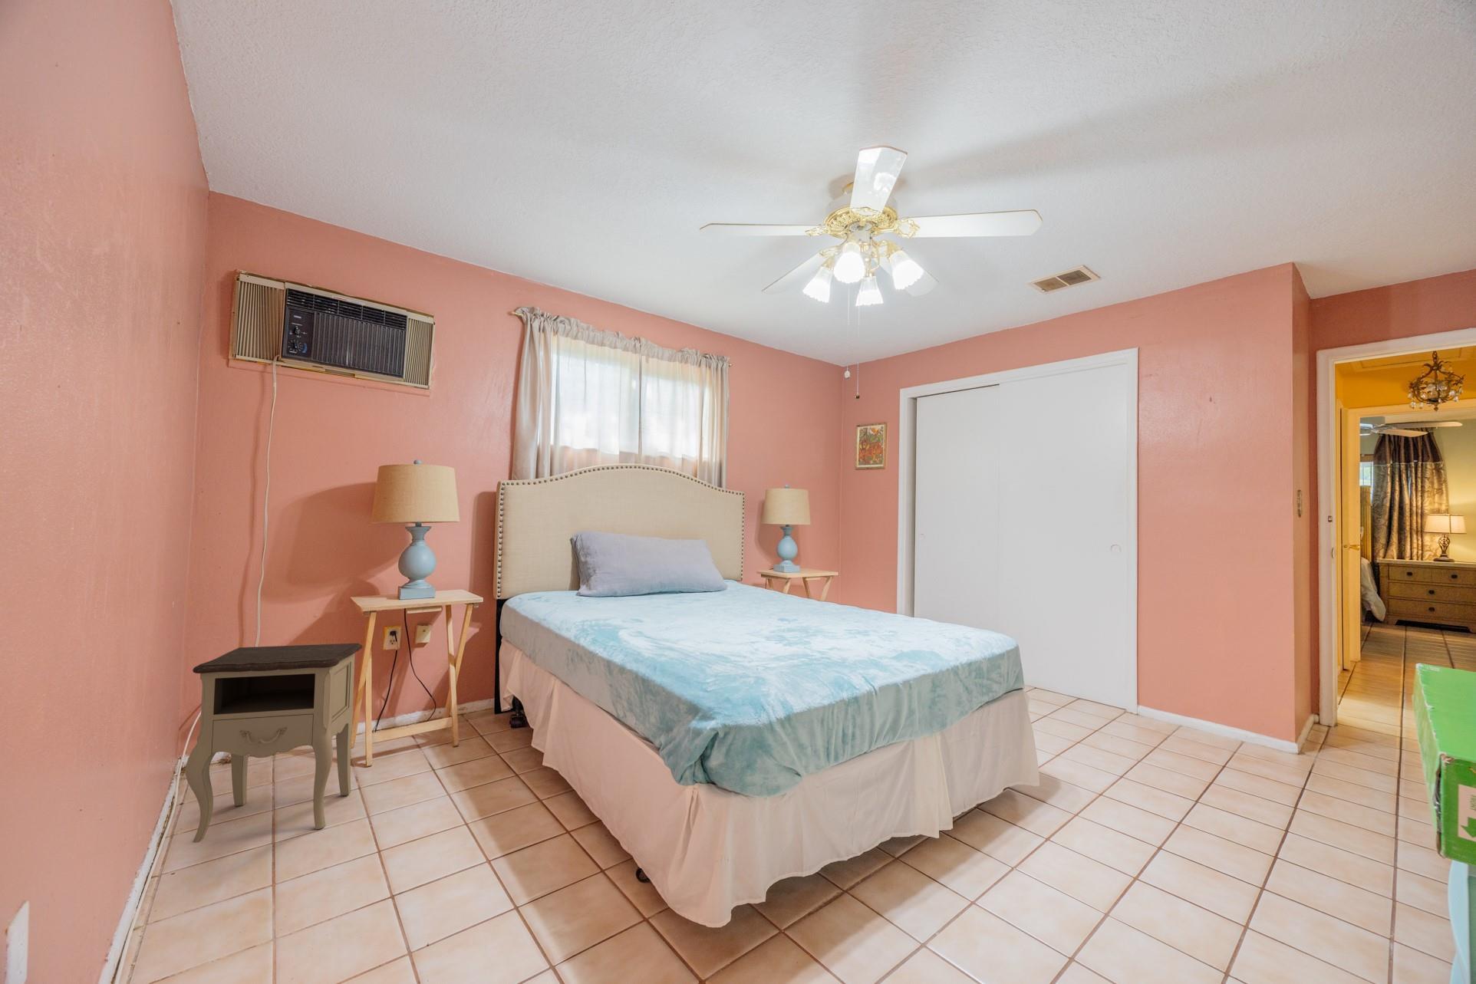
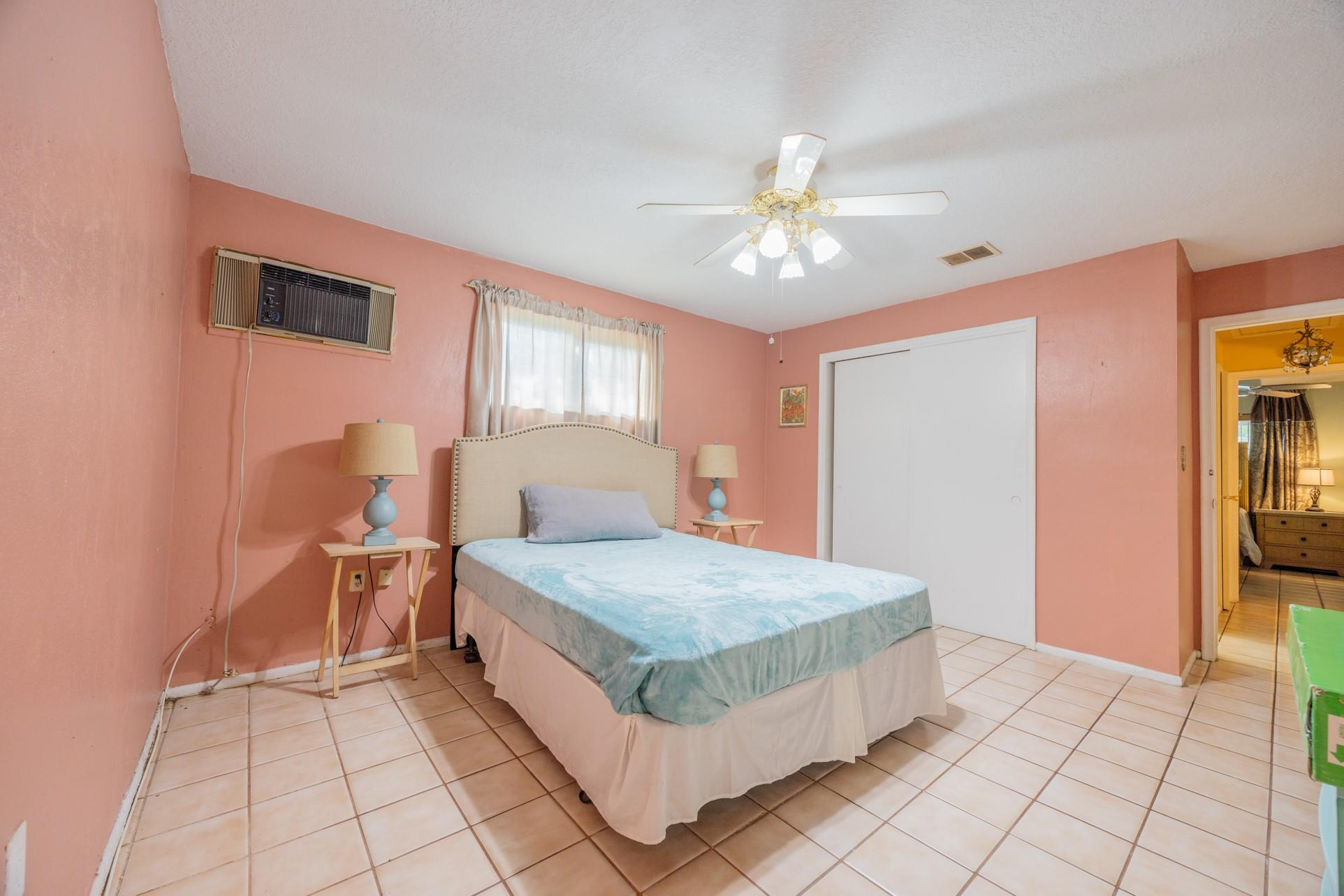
- nightstand [185,642,362,843]
